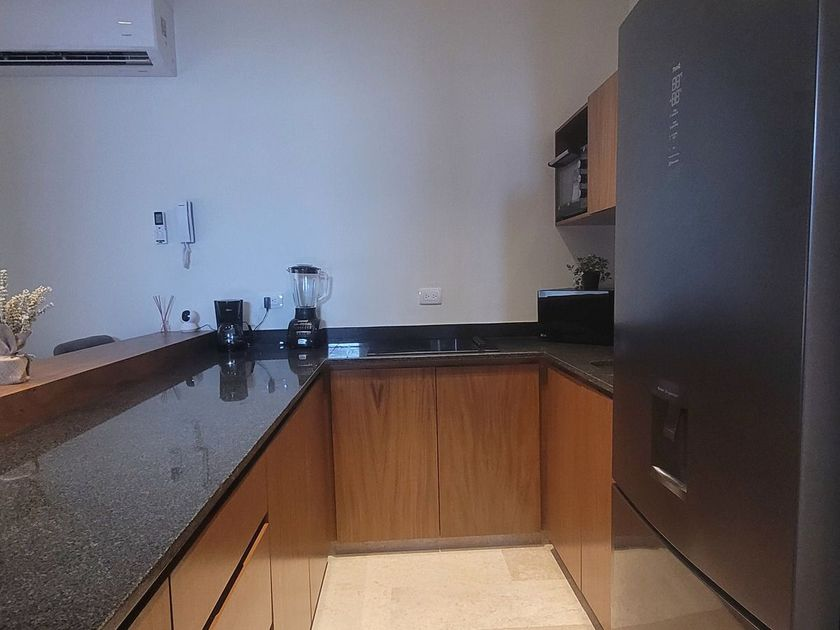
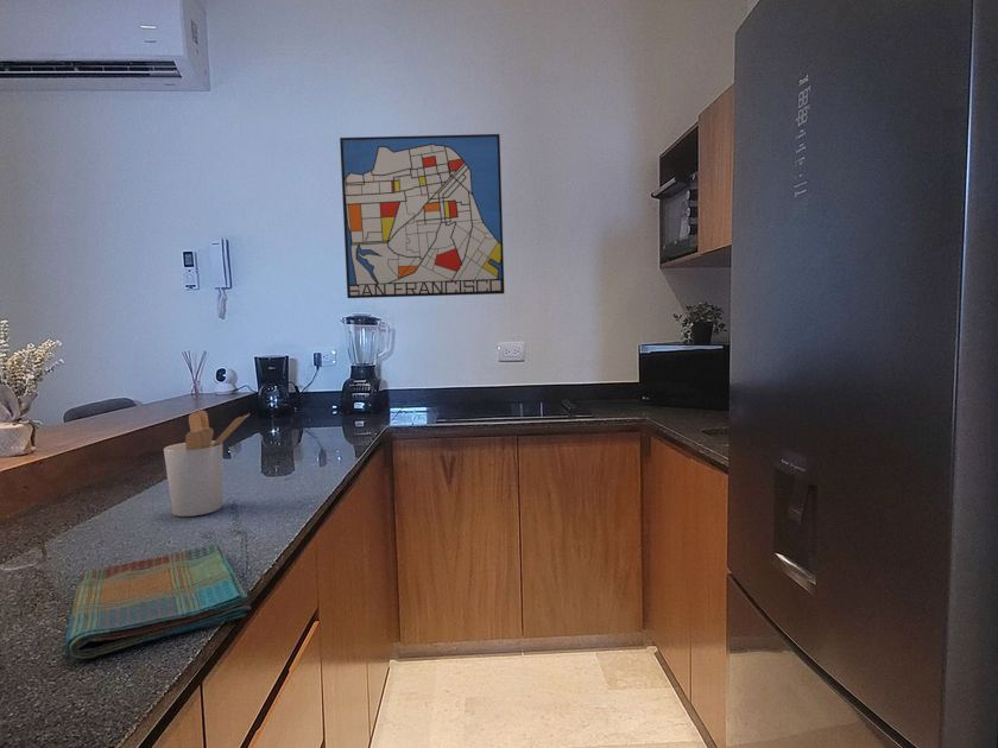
+ wall art [339,133,505,299]
+ utensil holder [163,410,251,518]
+ dish towel [64,543,252,660]
